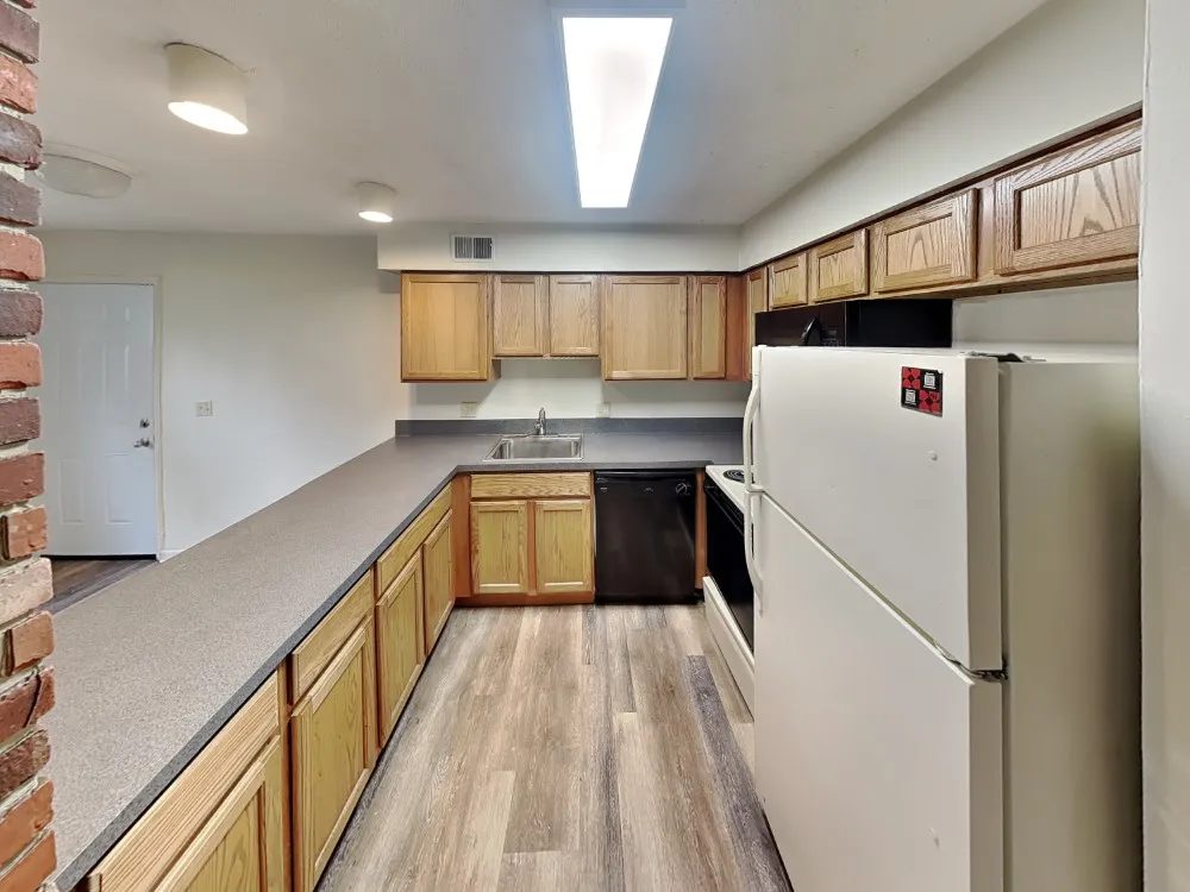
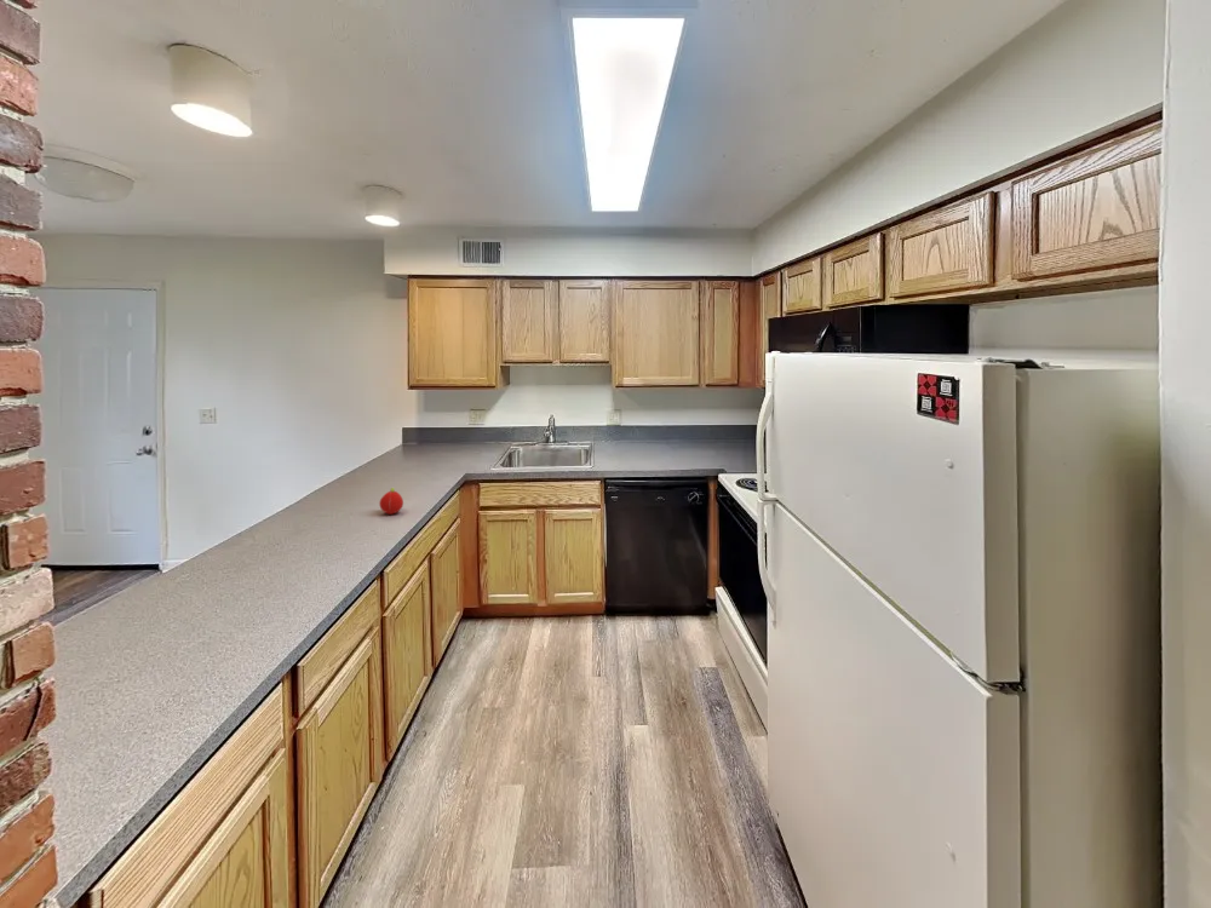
+ fruit [378,487,404,516]
